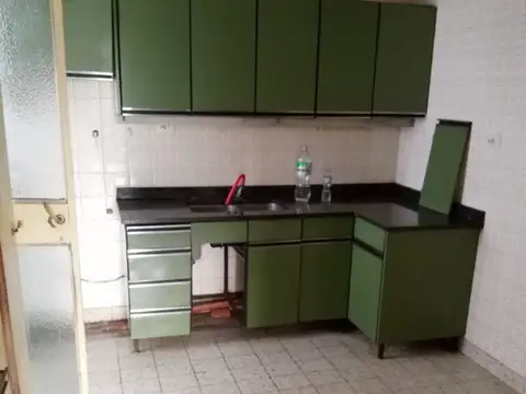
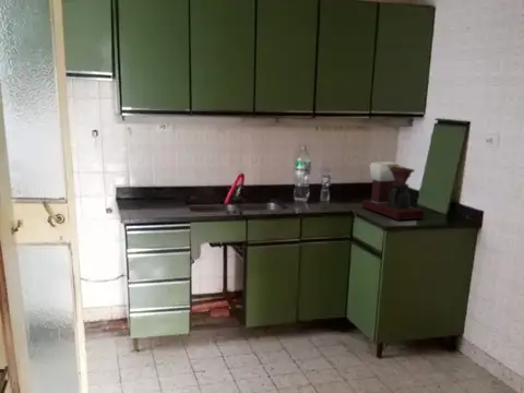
+ coffee maker [361,160,426,222]
